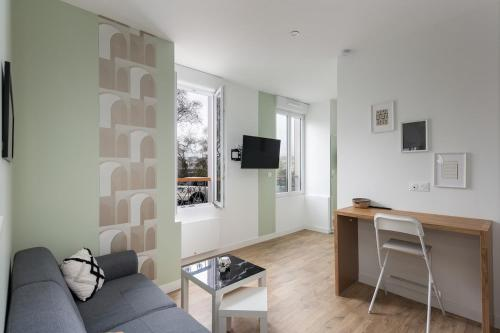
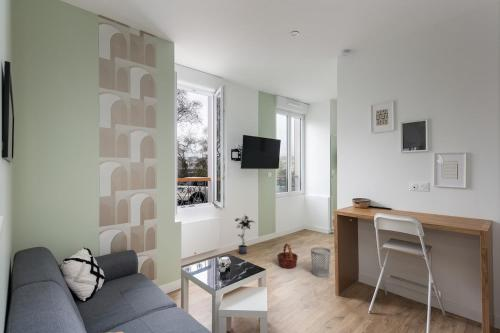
+ basket [276,242,299,269]
+ wastebasket [310,246,332,278]
+ potted plant [234,213,255,255]
